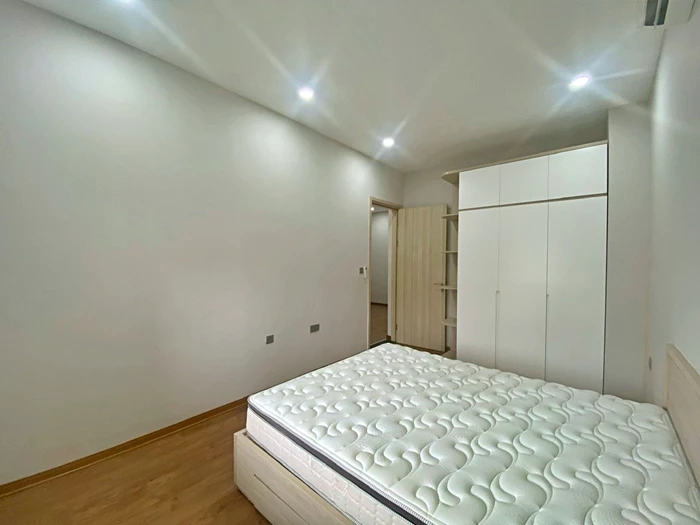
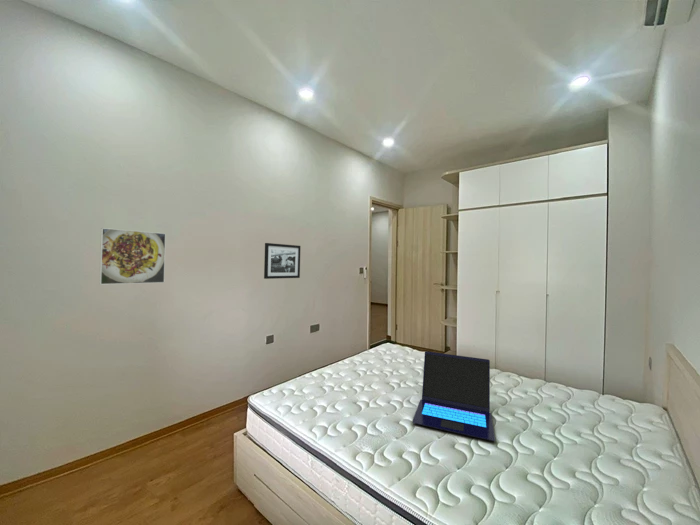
+ laptop [411,350,496,442]
+ picture frame [263,242,302,280]
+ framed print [98,227,167,286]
